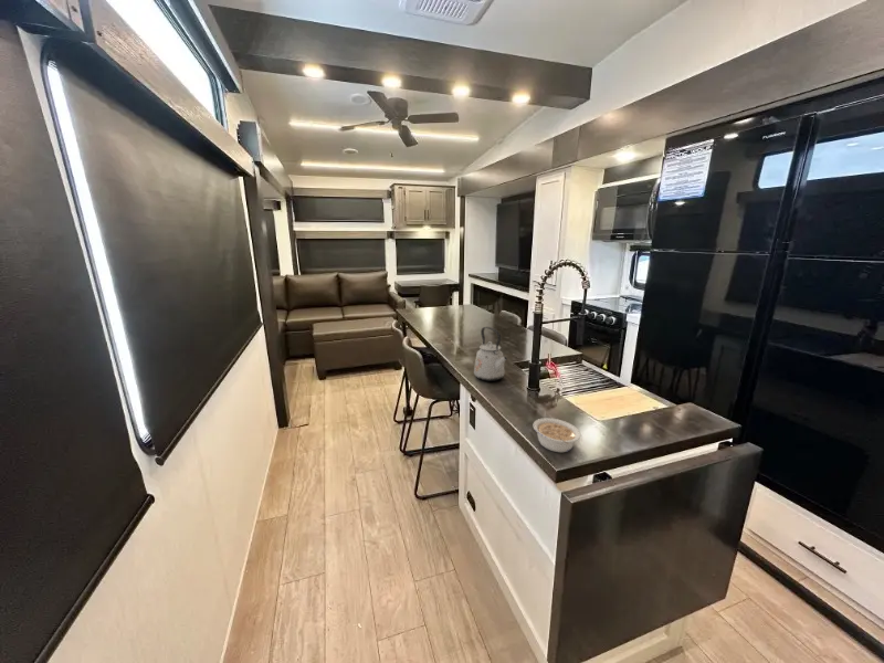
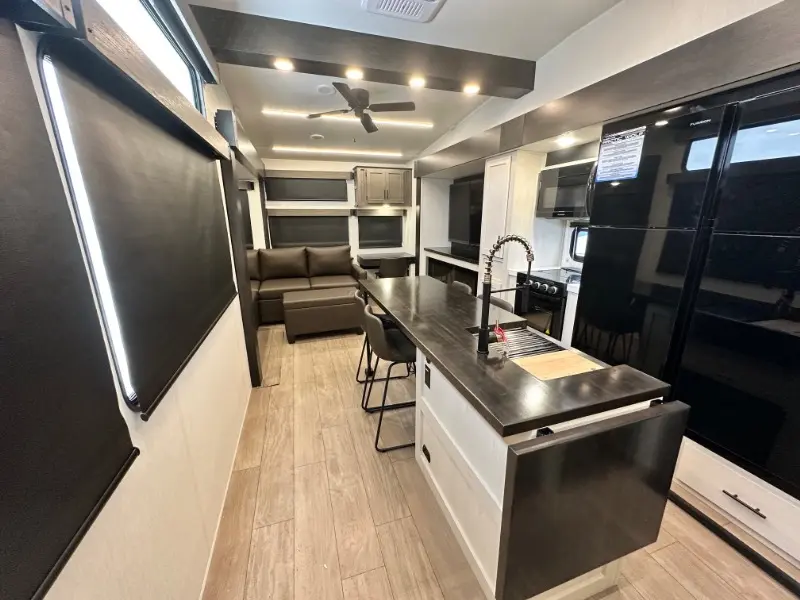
- kettle [473,326,508,382]
- legume [533,417,581,453]
